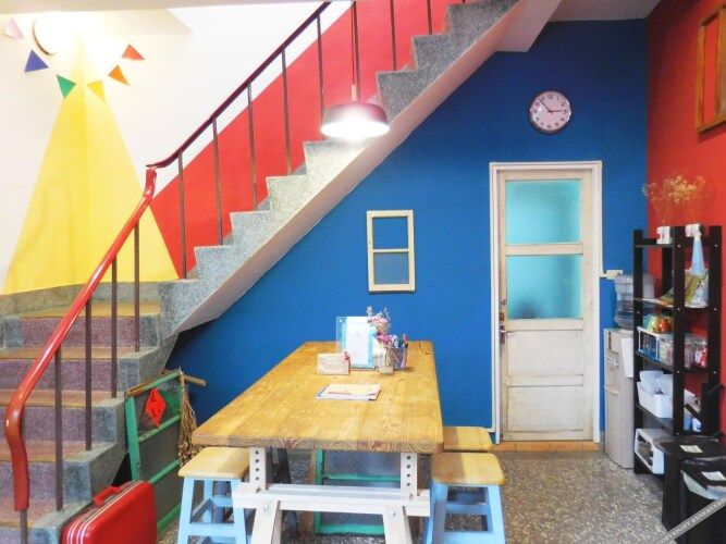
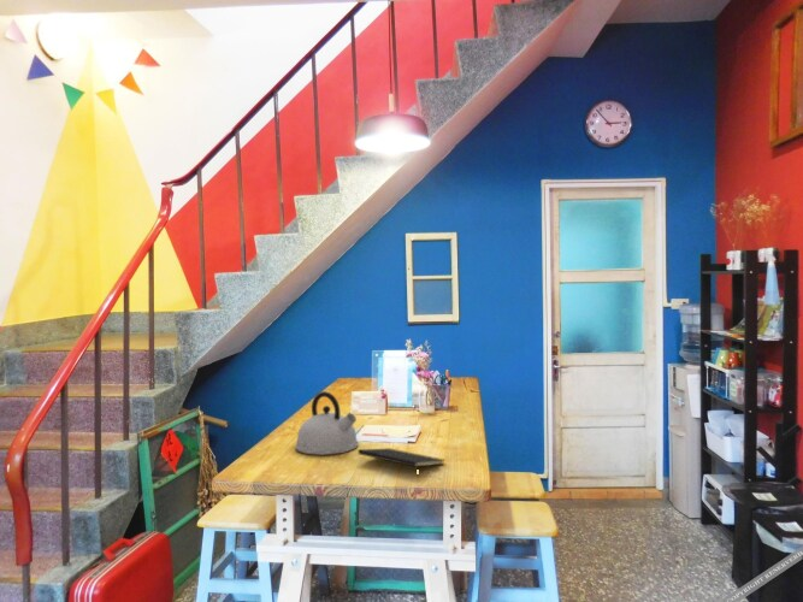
+ notepad [358,447,444,479]
+ kettle [294,390,360,456]
